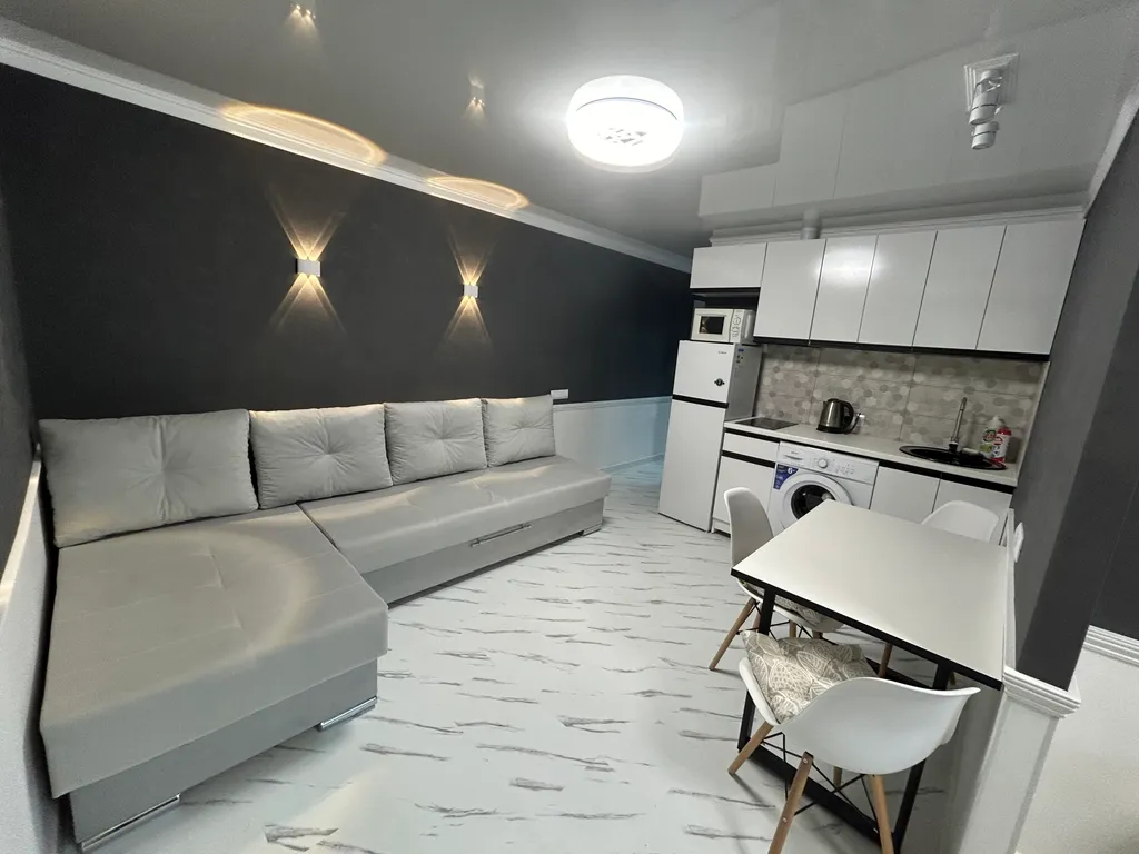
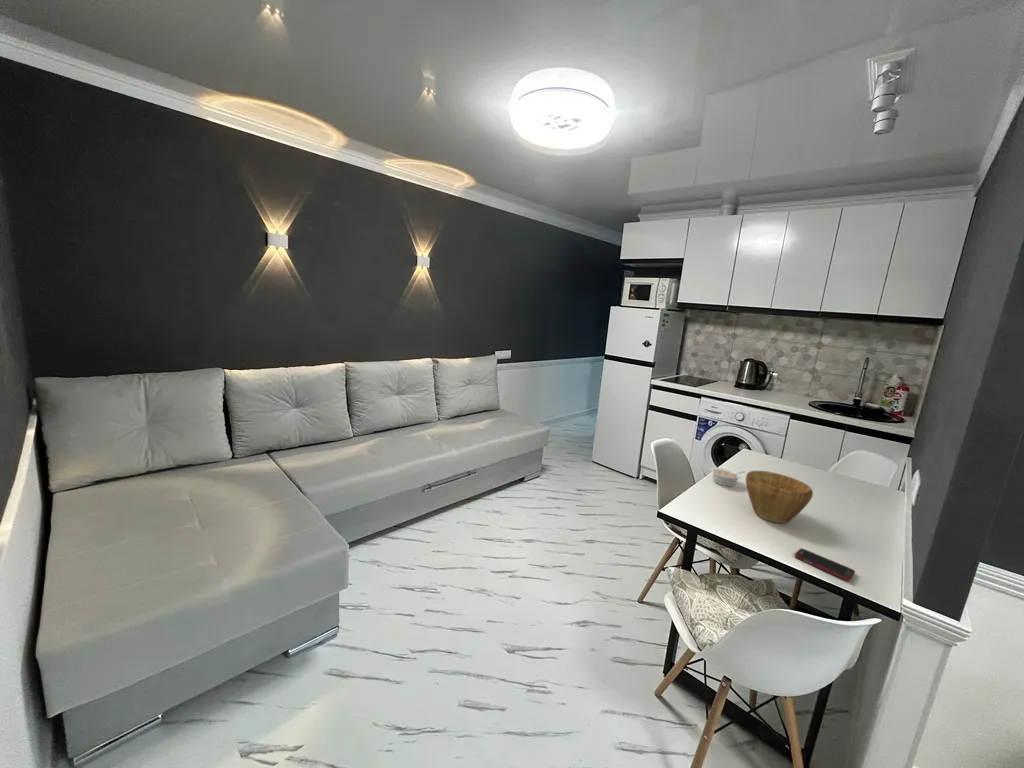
+ legume [710,467,746,487]
+ bowl [745,470,814,524]
+ cell phone [794,547,856,582]
